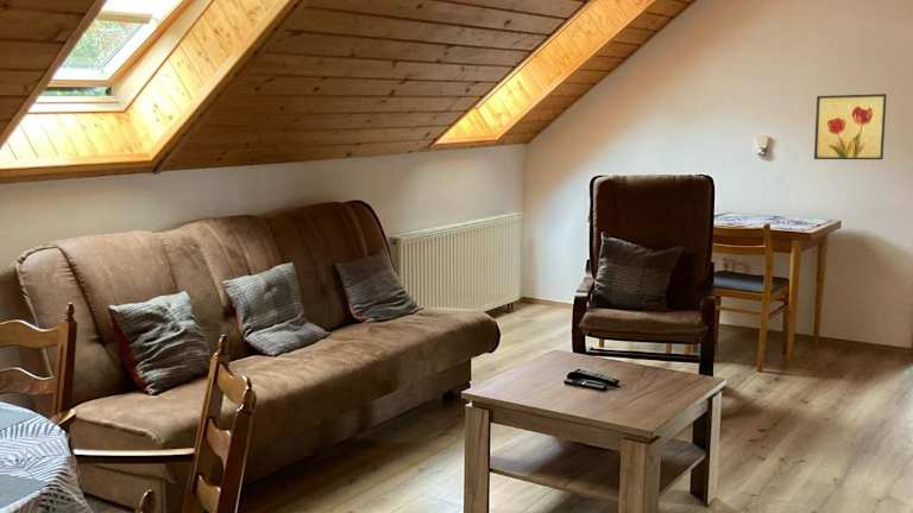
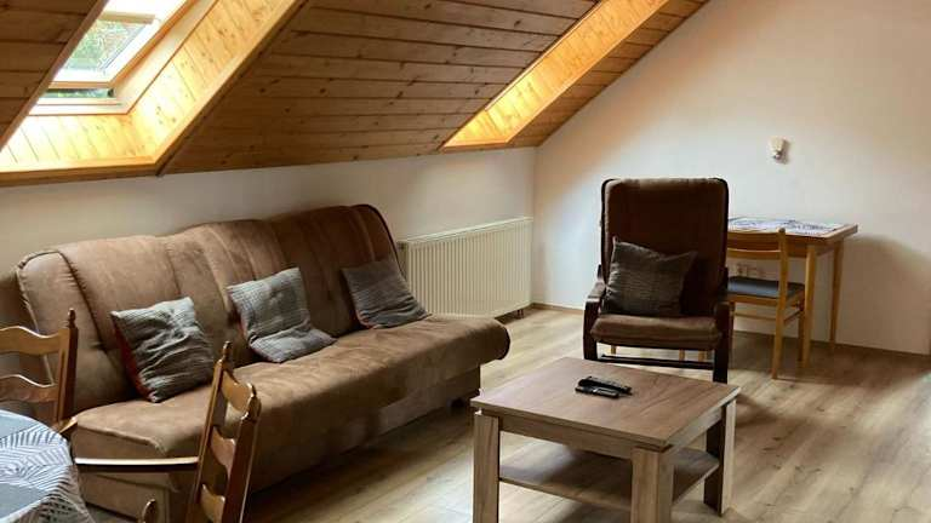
- wall art [813,93,888,160]
